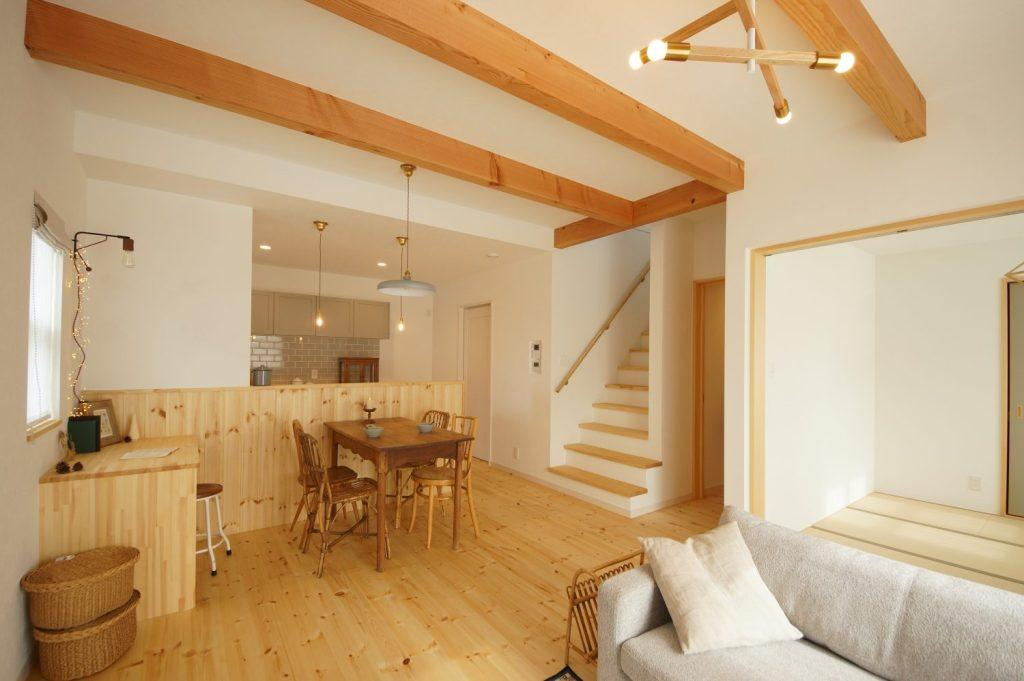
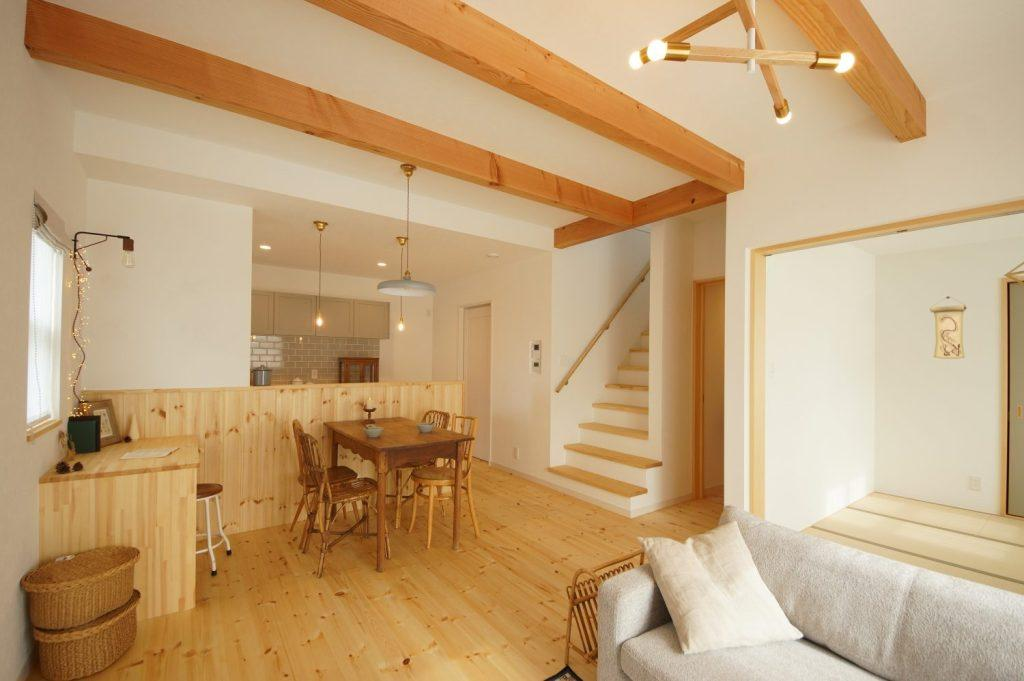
+ wall scroll [929,295,967,360]
